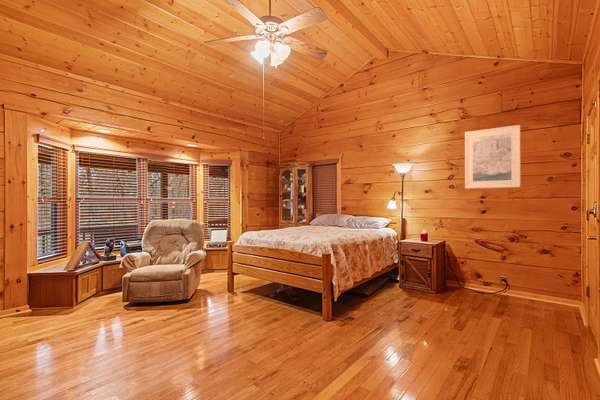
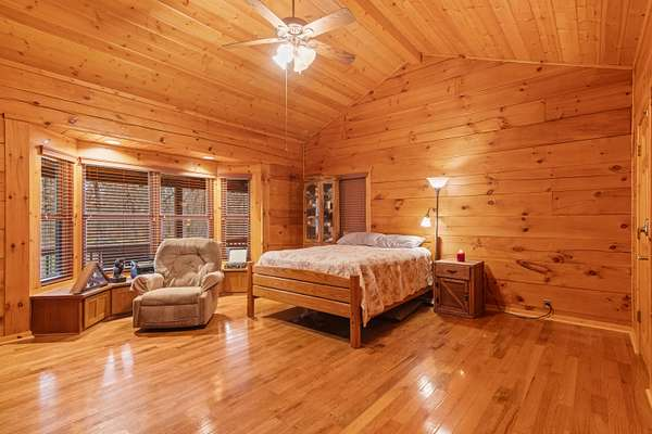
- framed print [464,124,522,189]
